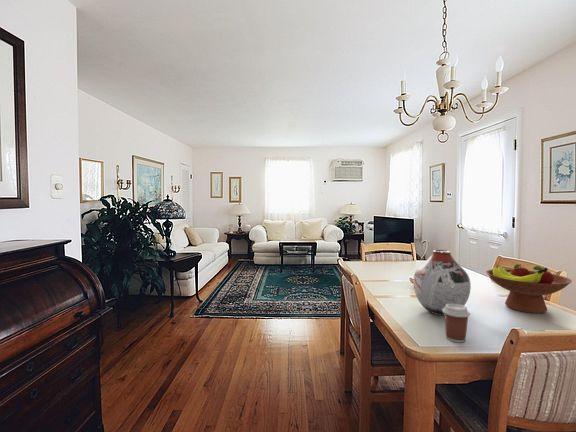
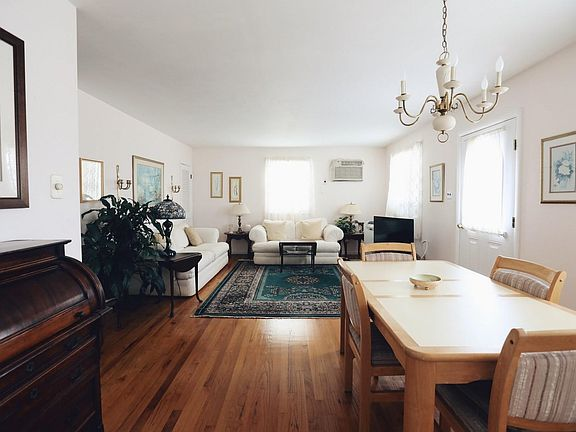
- fruit bowl [485,263,573,314]
- vase [412,249,472,317]
- coffee cup [442,304,471,343]
